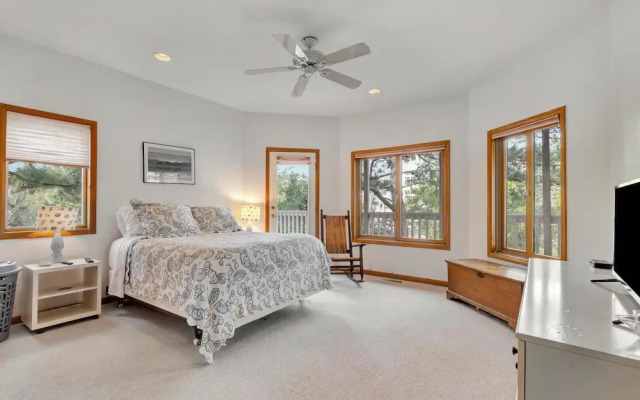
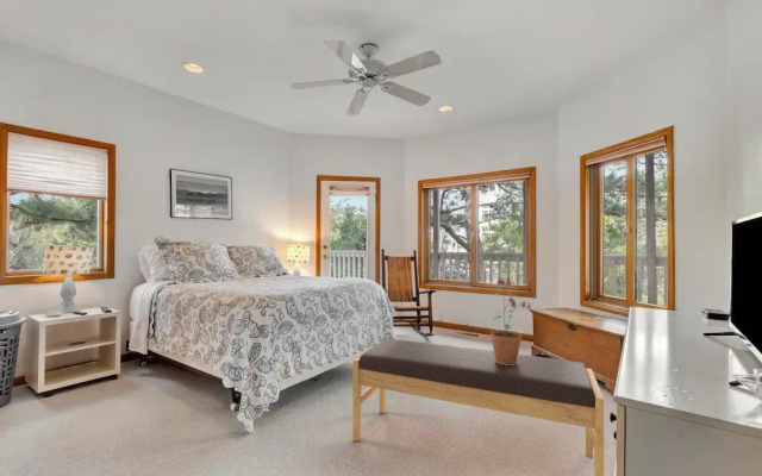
+ potted plant [489,276,533,365]
+ bench [351,338,605,476]
